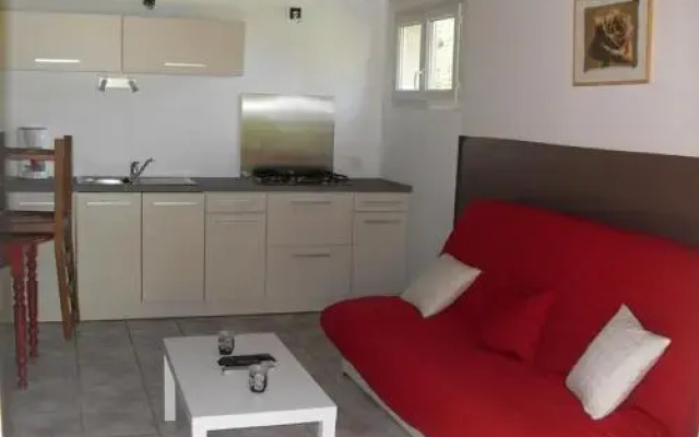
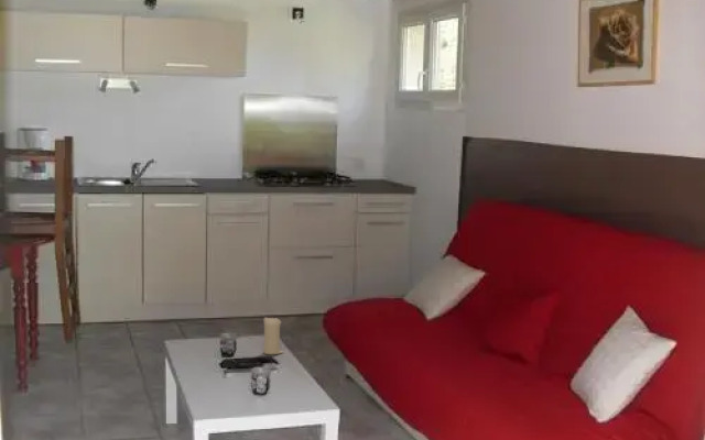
+ candle [262,315,284,355]
